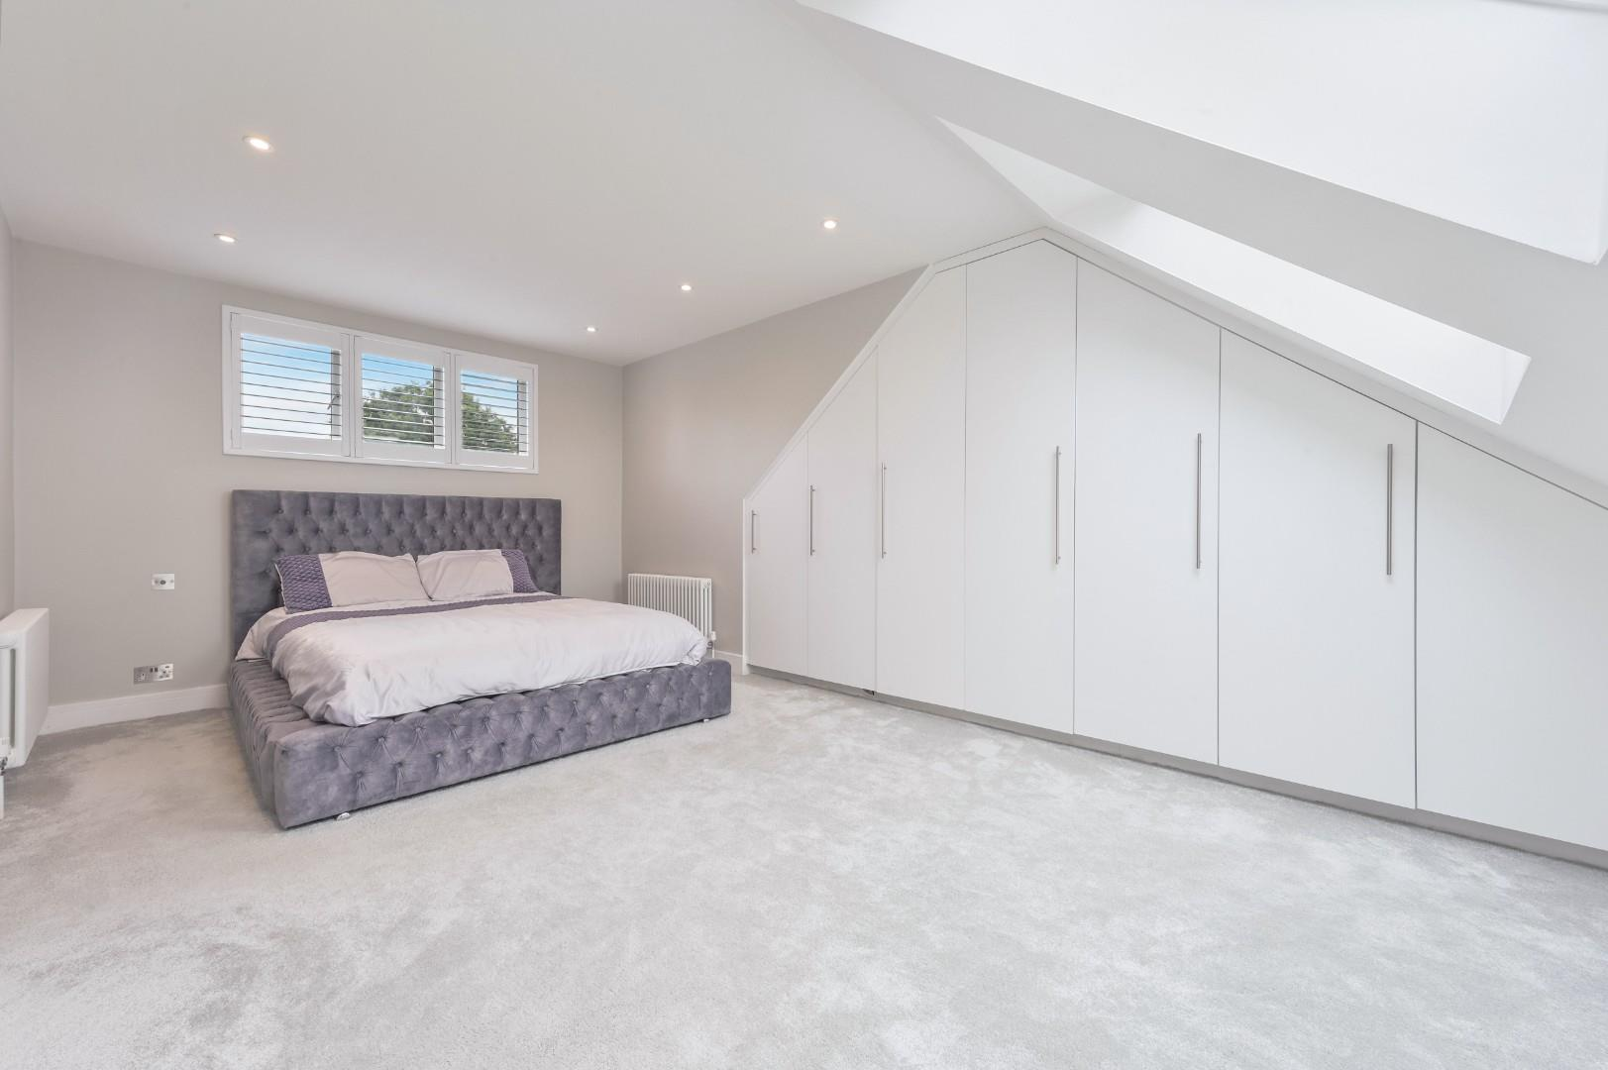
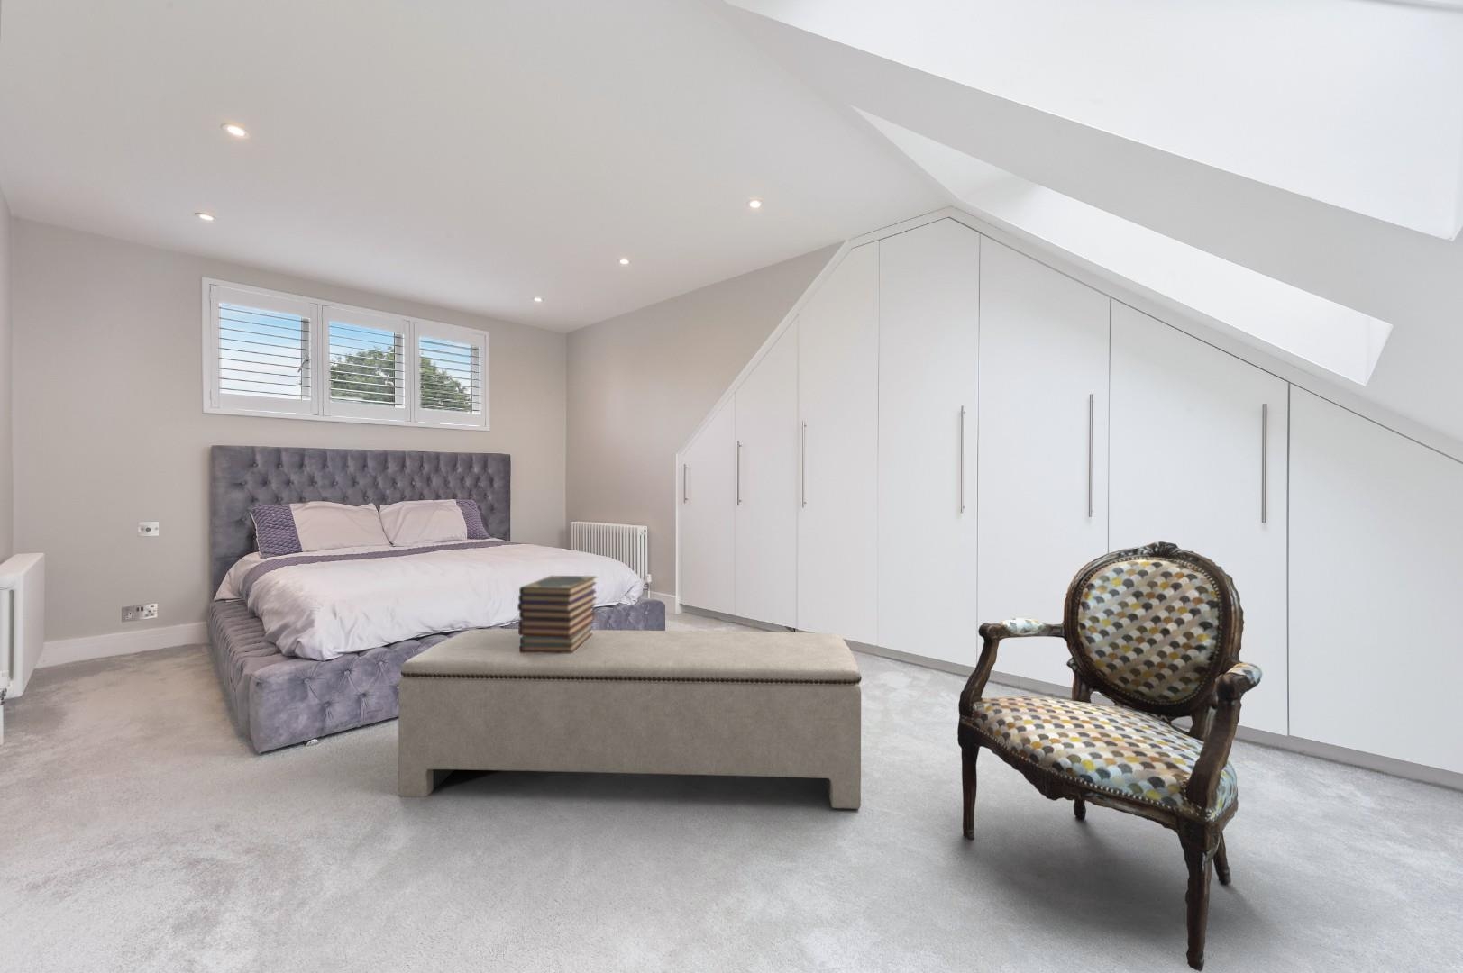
+ bench [398,628,862,810]
+ book stack [517,574,597,653]
+ armchair [957,541,1264,973]
